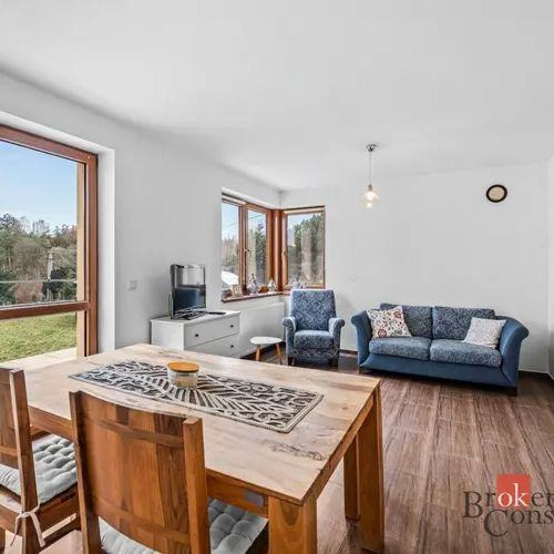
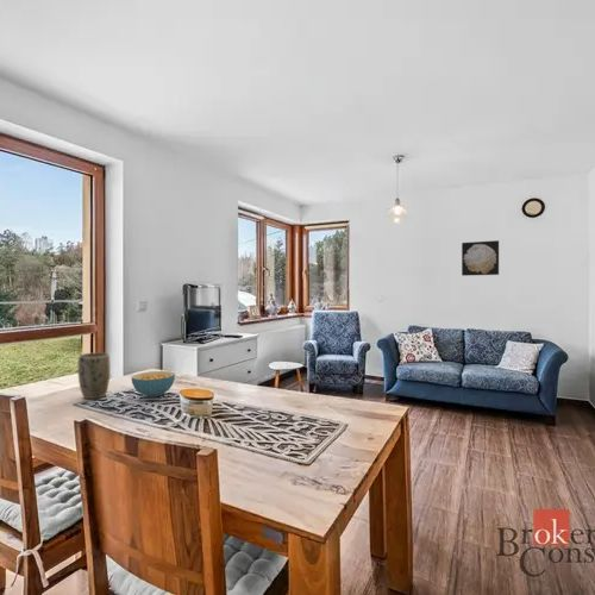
+ wall art [461,239,500,277]
+ cereal bowl [131,370,176,399]
+ plant pot [77,351,111,400]
